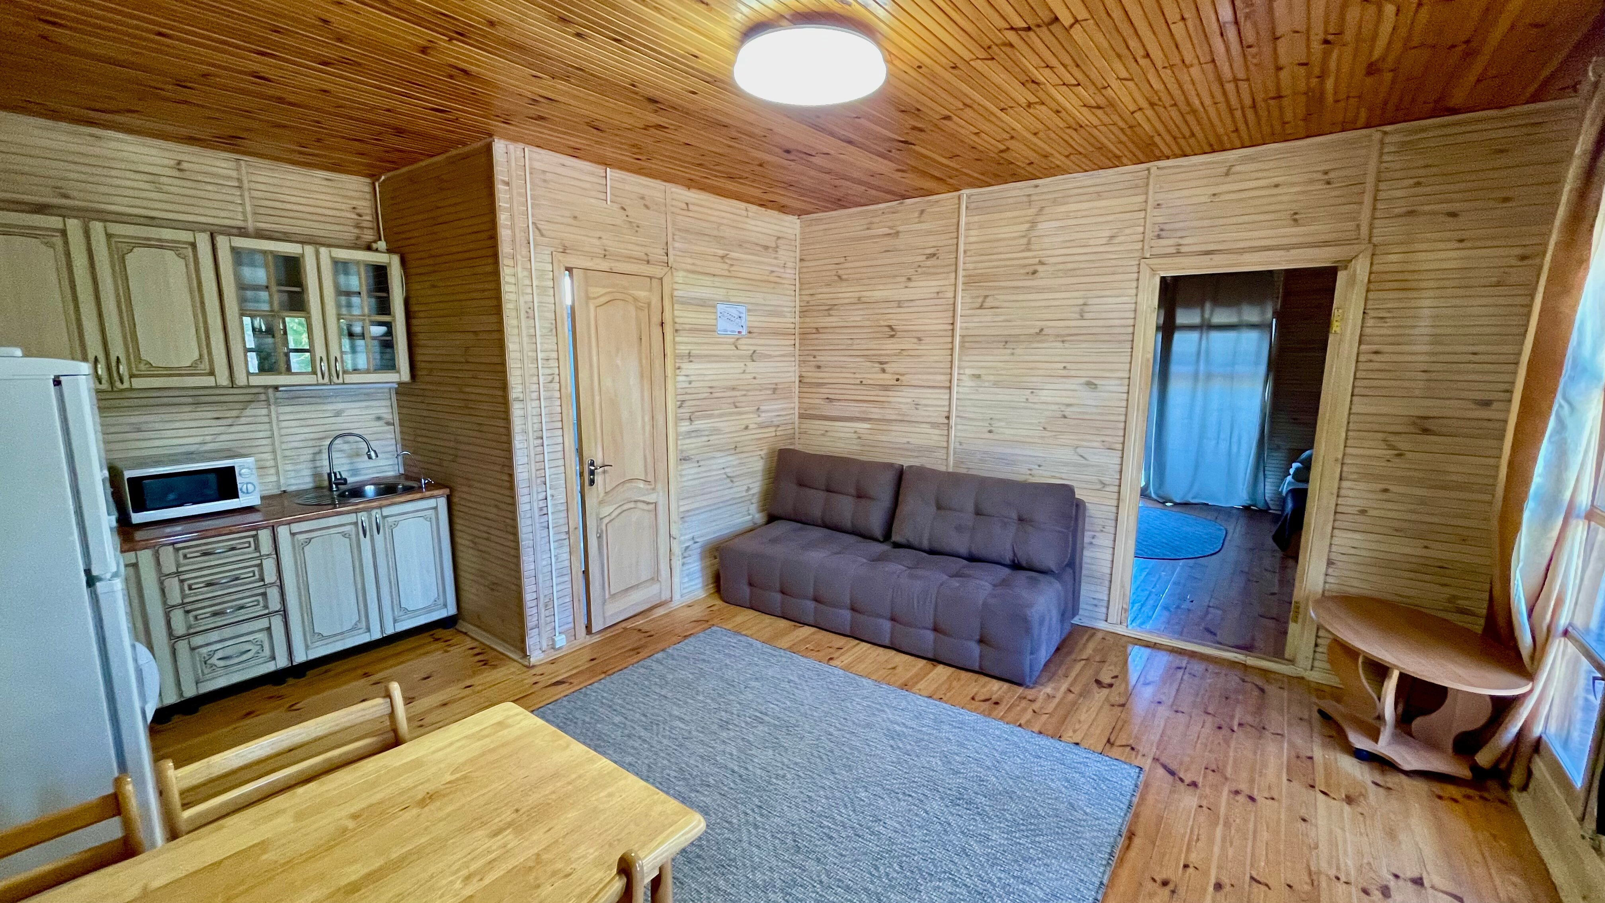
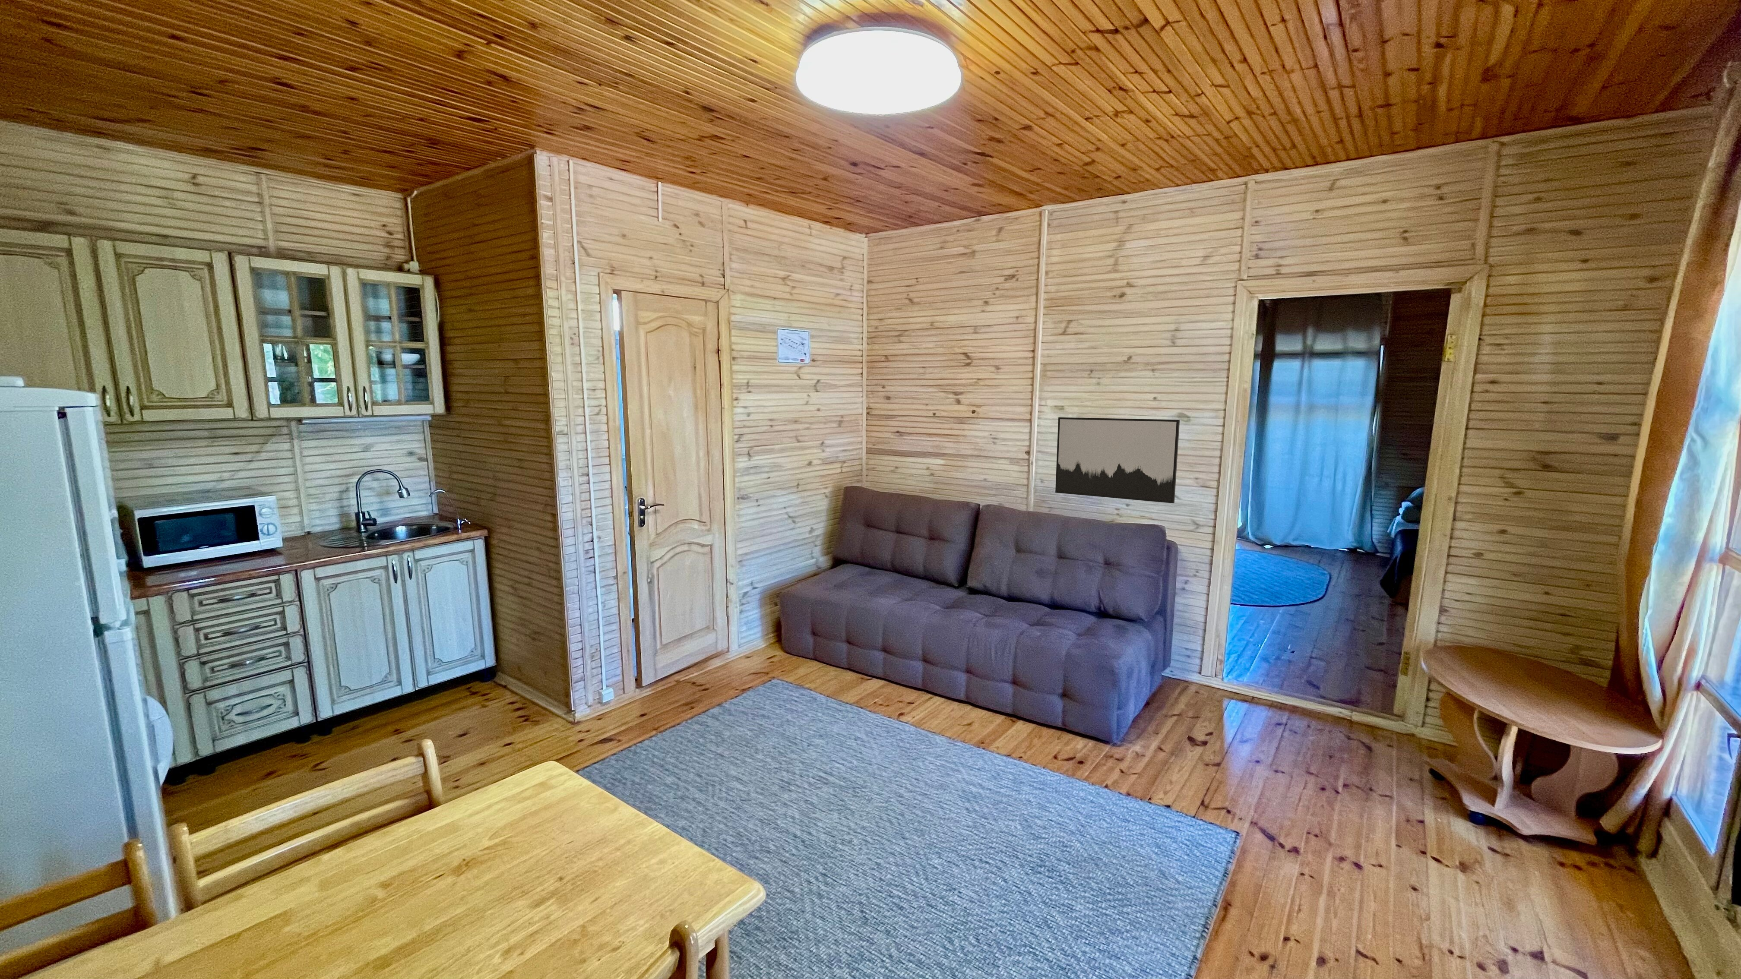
+ wall art [1055,417,1180,503]
